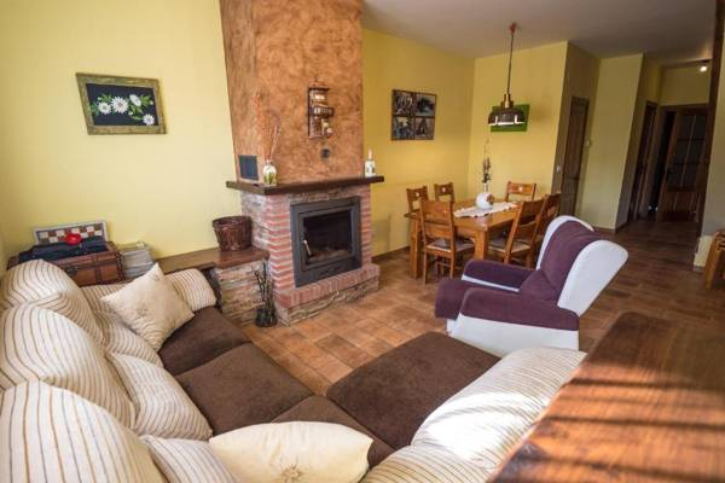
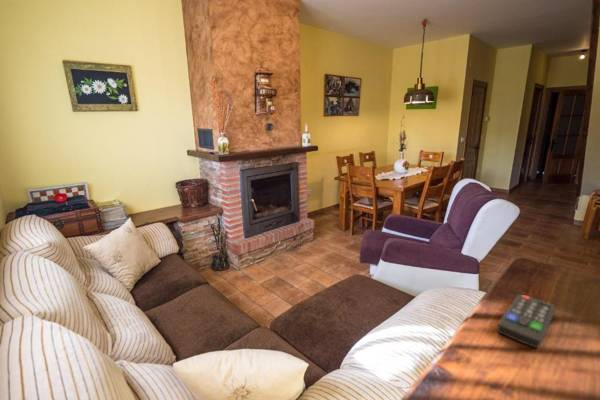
+ remote control [496,293,556,349]
